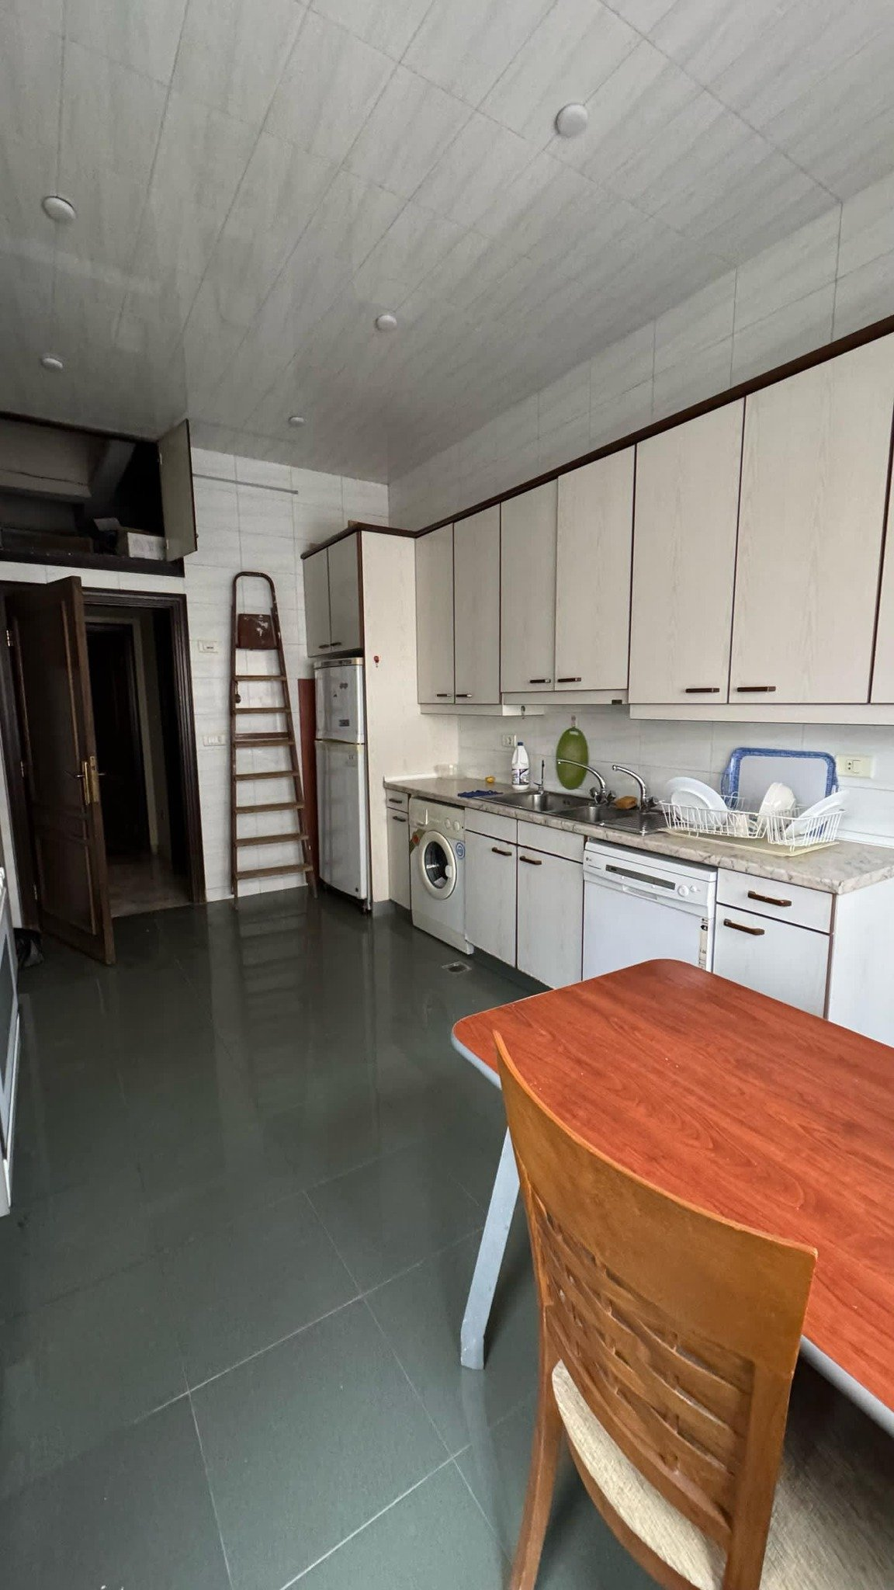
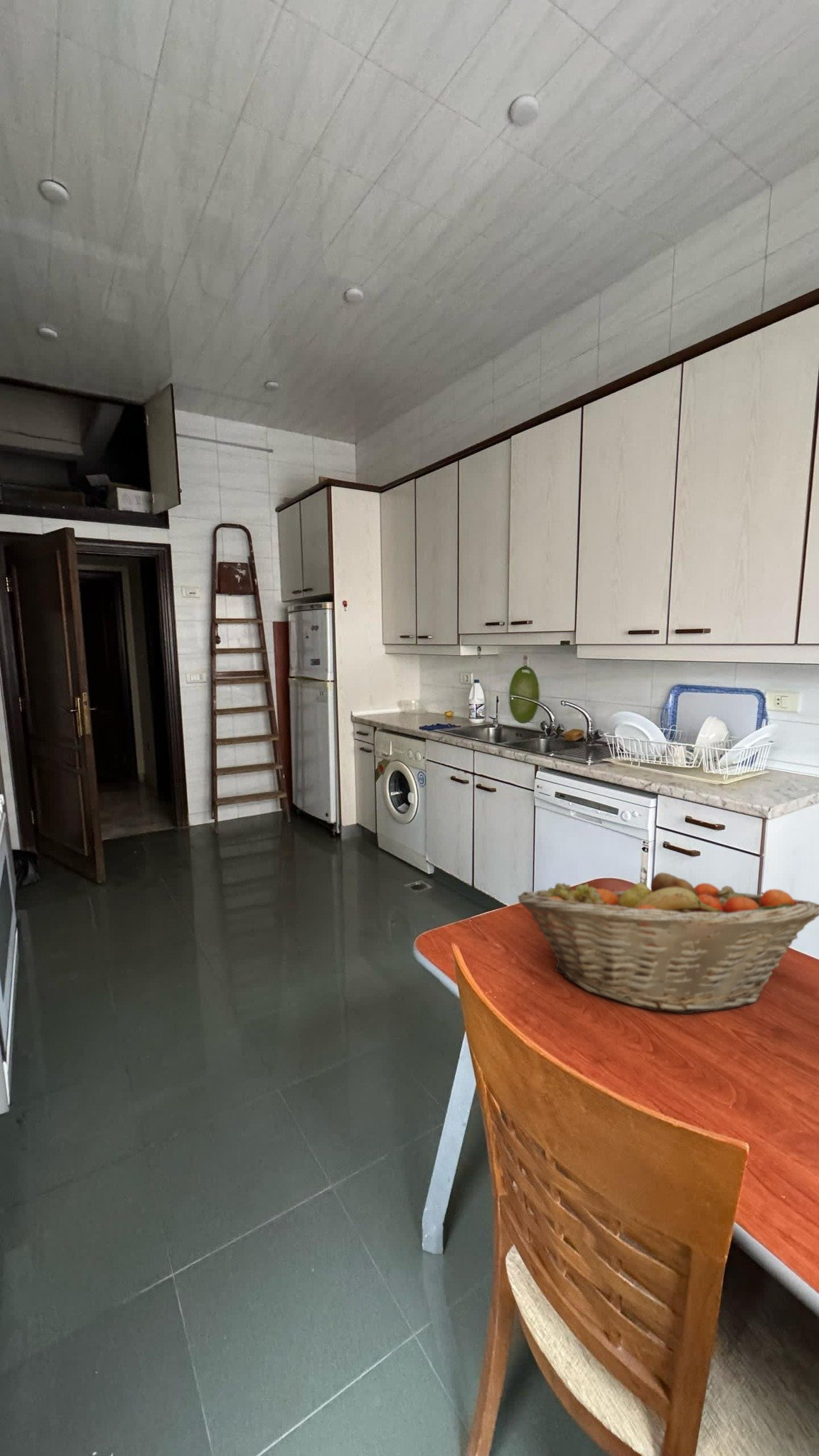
+ fruit basket [518,867,819,1015]
